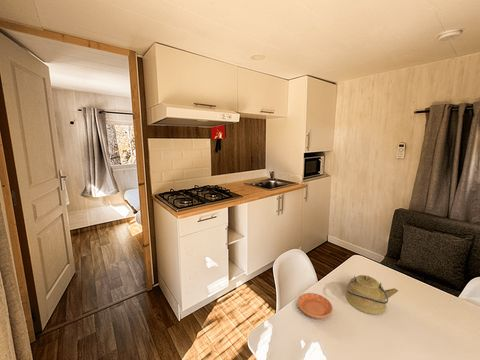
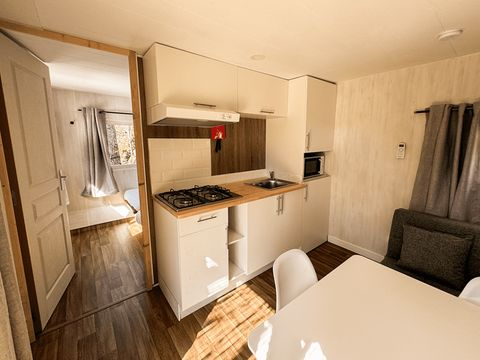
- saucer [297,292,334,320]
- kettle [345,274,399,315]
